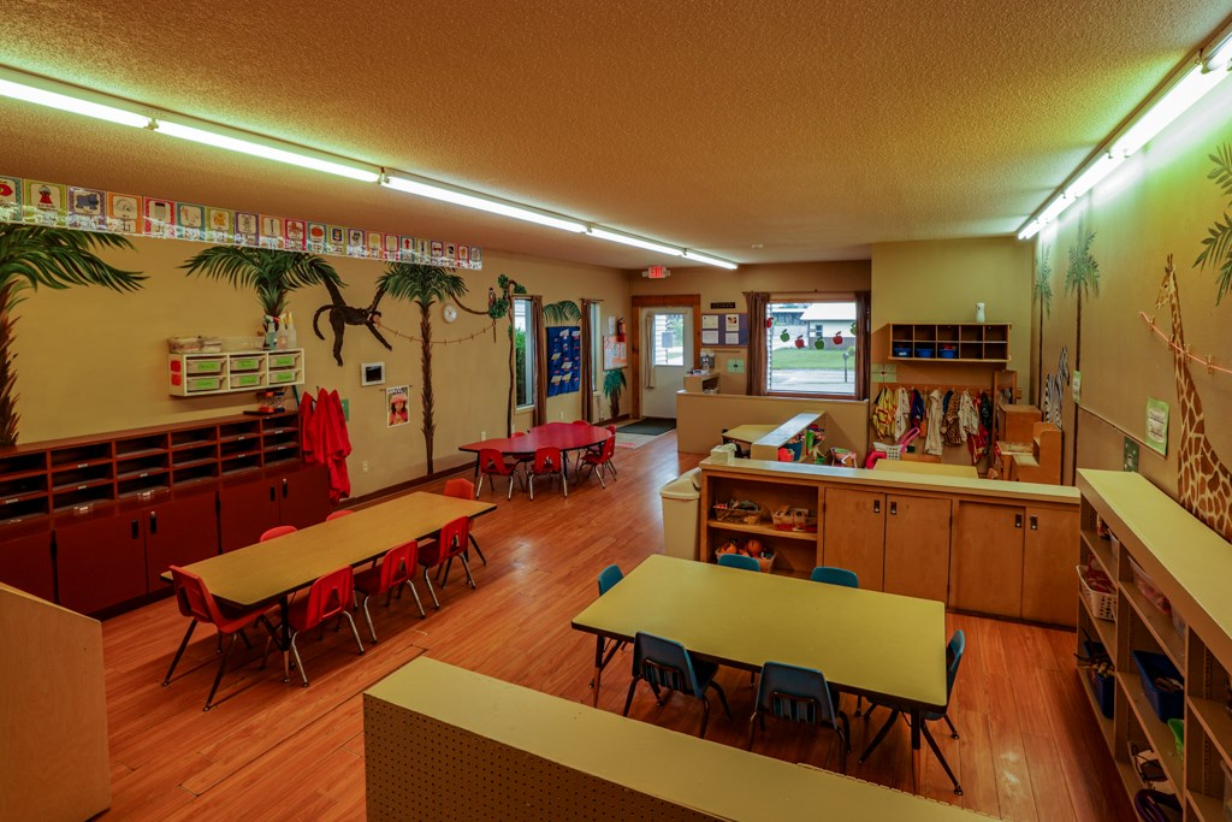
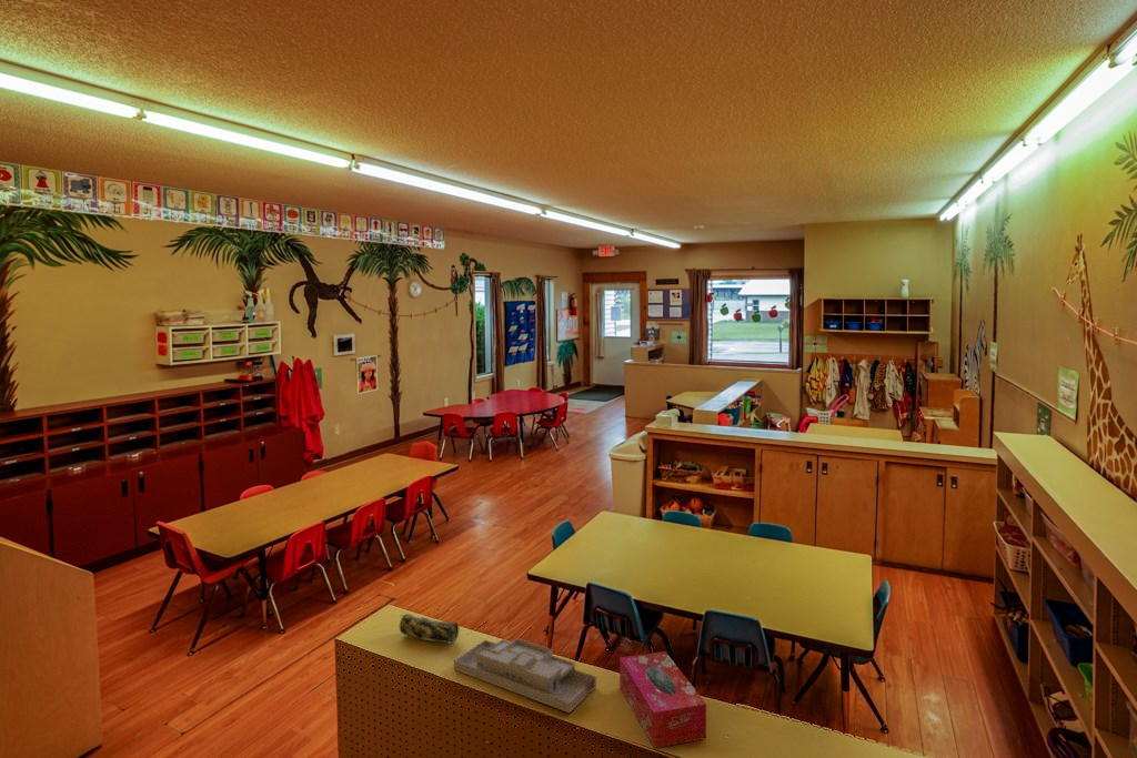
+ tissue box [618,650,707,749]
+ desk organizer [453,637,597,715]
+ pencil case [399,613,460,645]
